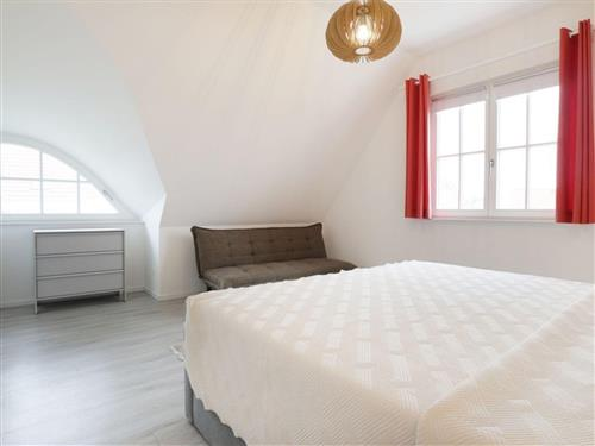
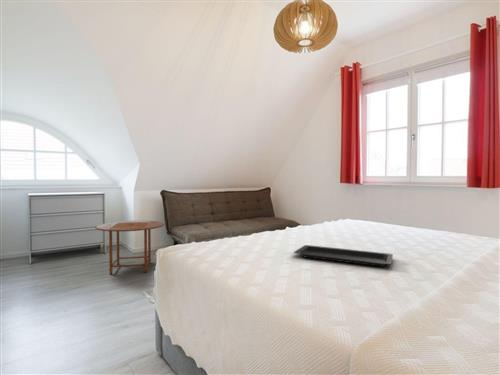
+ serving tray [293,244,394,268]
+ side table [94,220,165,275]
